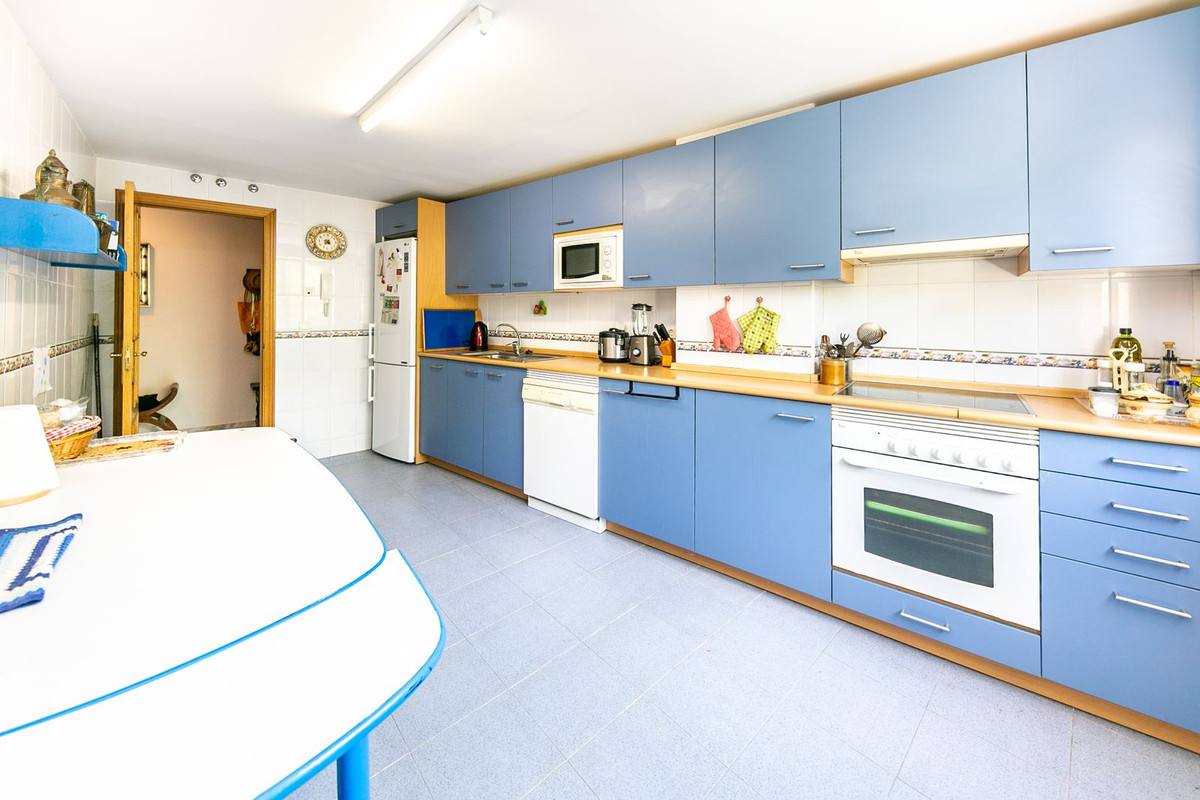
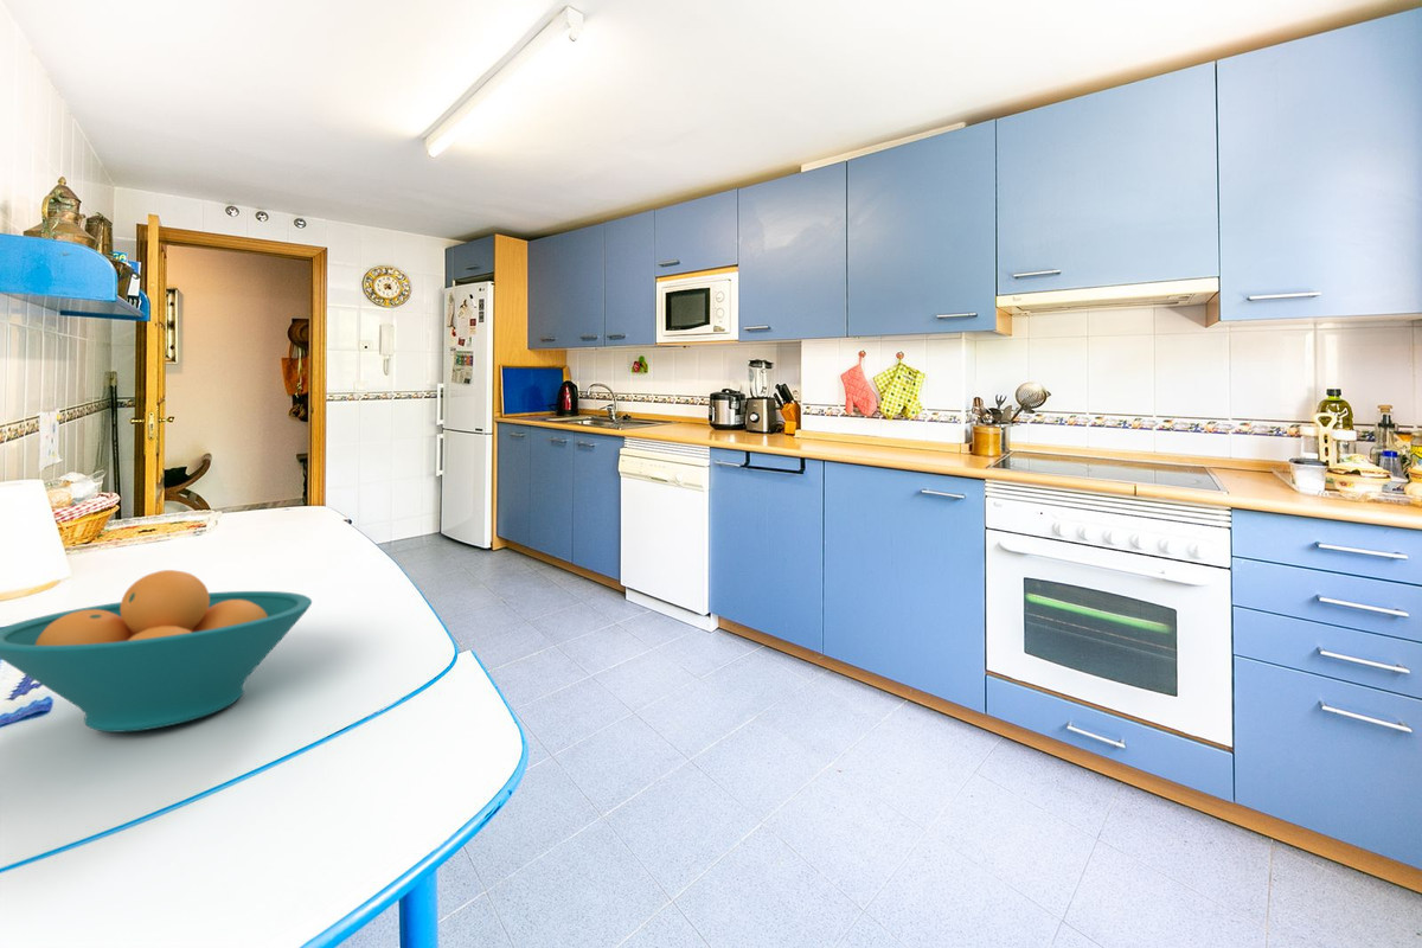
+ fruit bowl [0,569,313,734]
